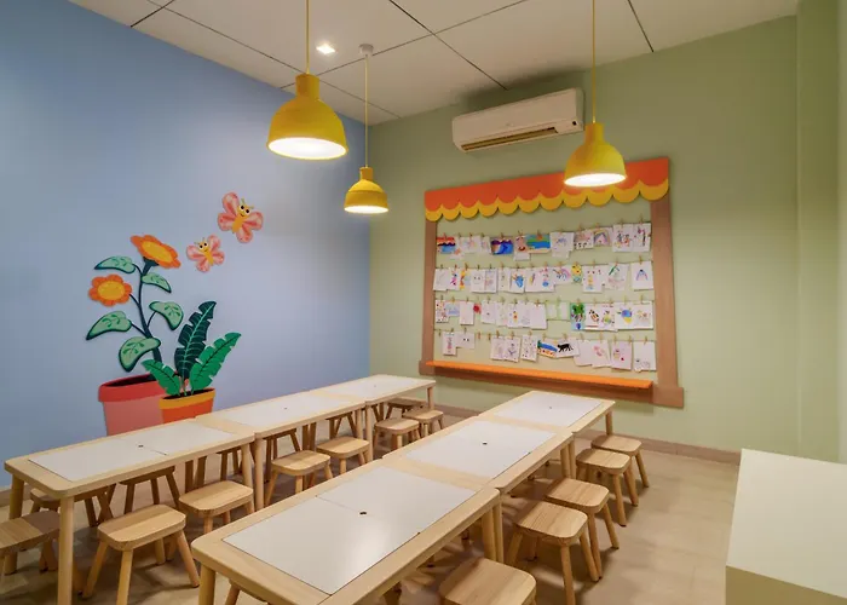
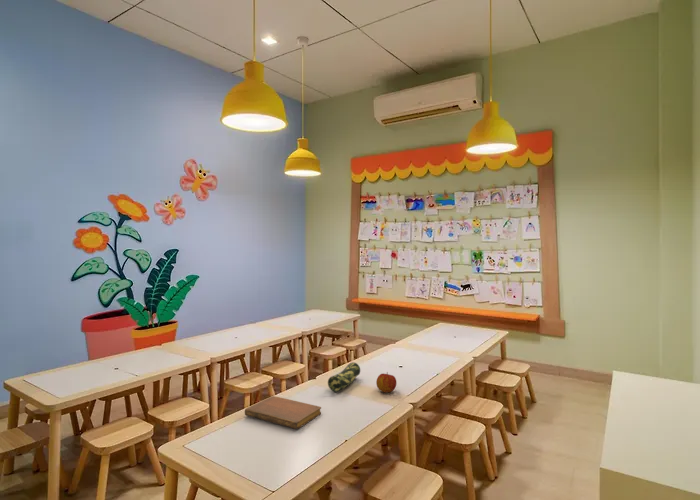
+ pencil case [327,361,361,393]
+ notebook [244,395,322,430]
+ apple [375,371,397,393]
